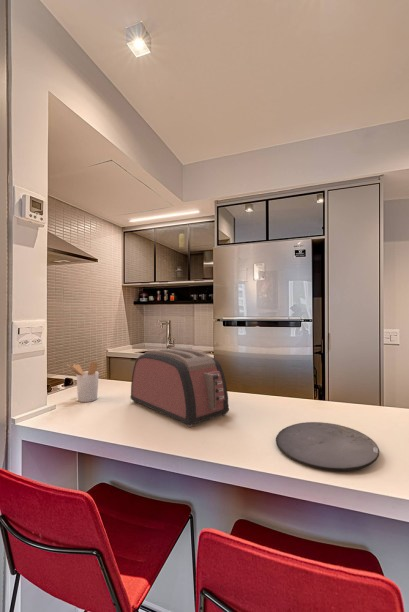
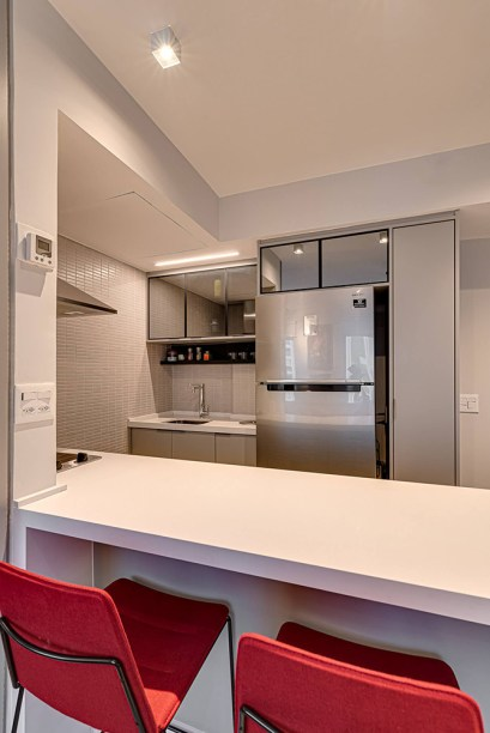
- utensil holder [66,361,100,403]
- toaster [129,347,230,428]
- plate [275,421,380,472]
